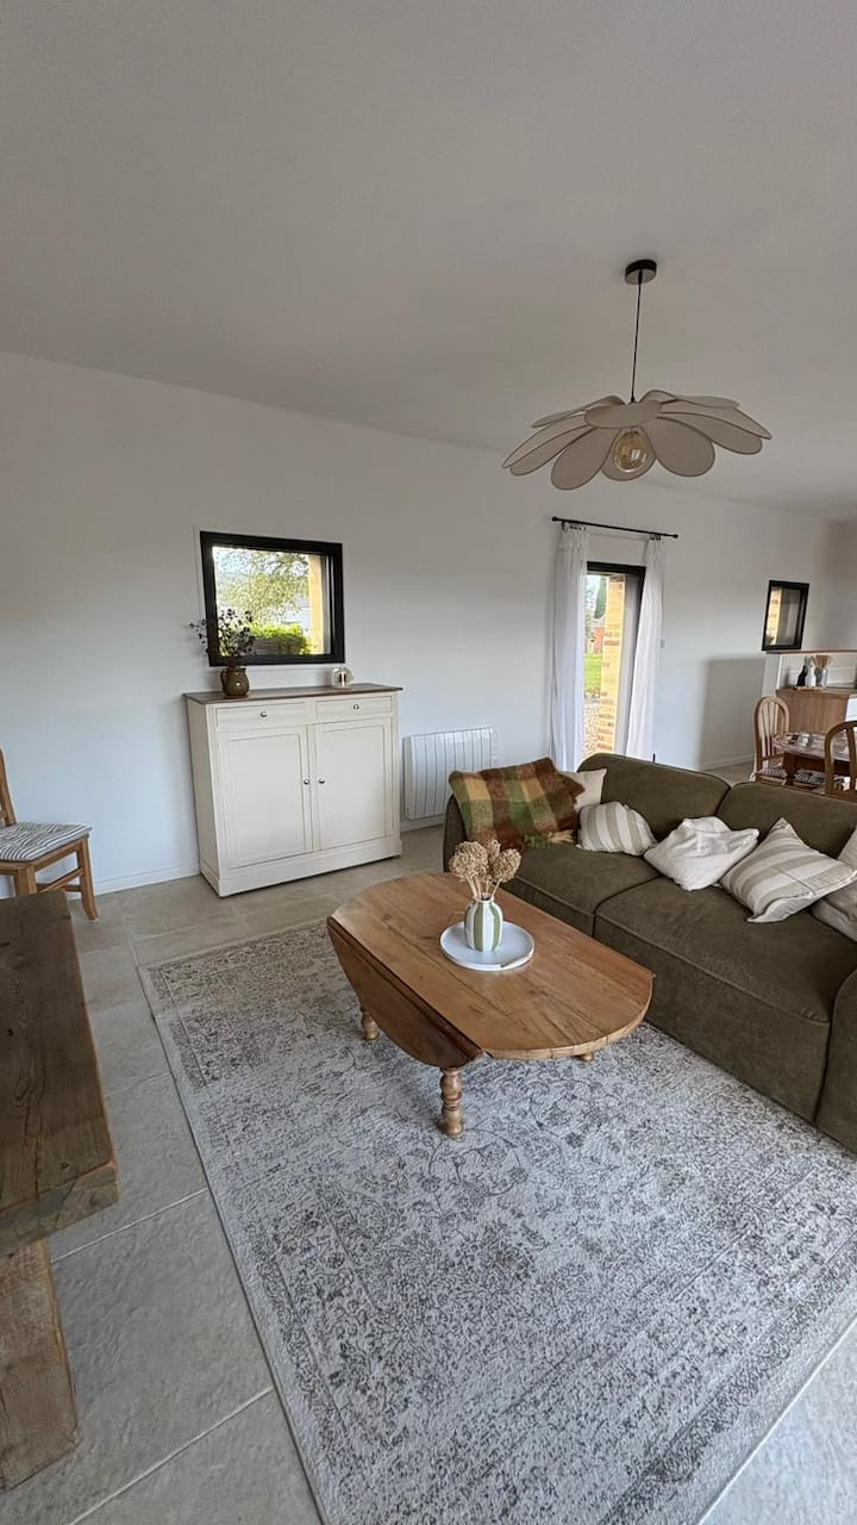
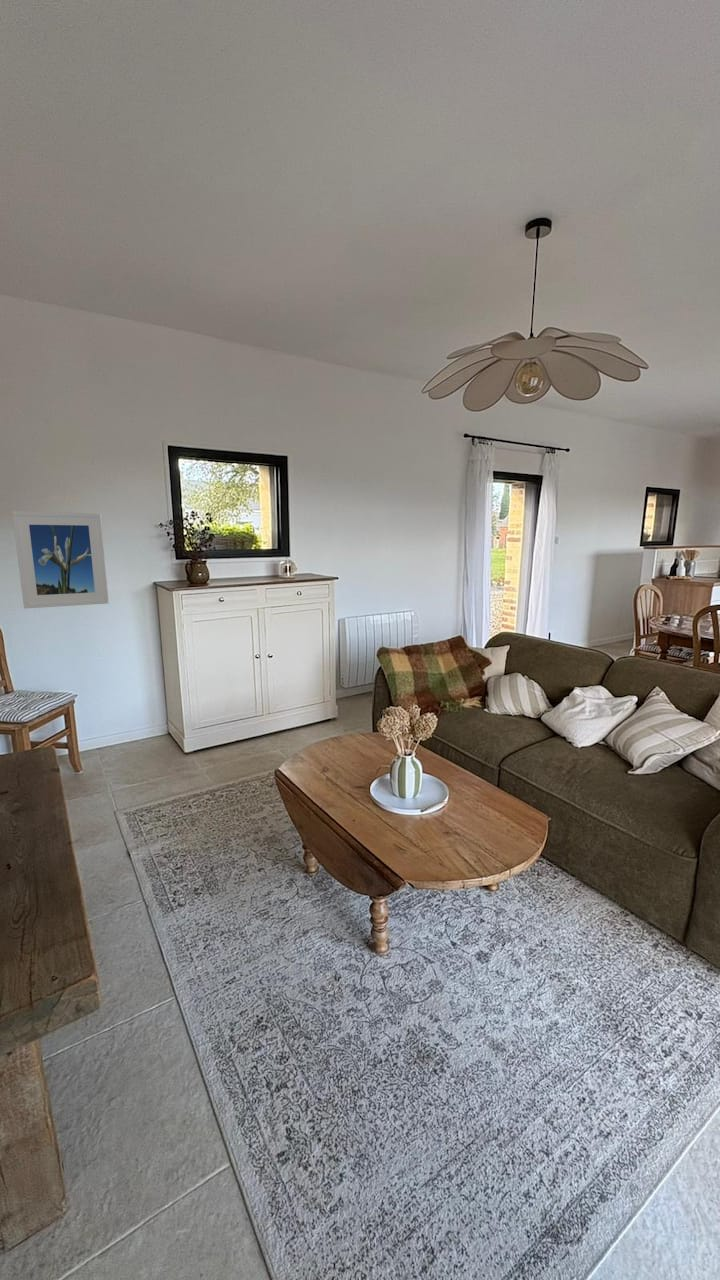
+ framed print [11,510,110,609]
